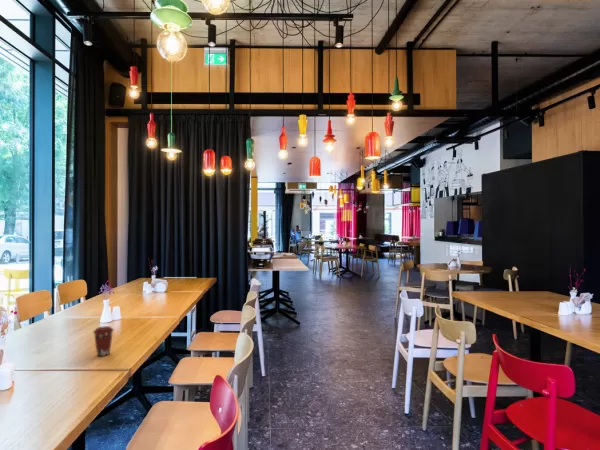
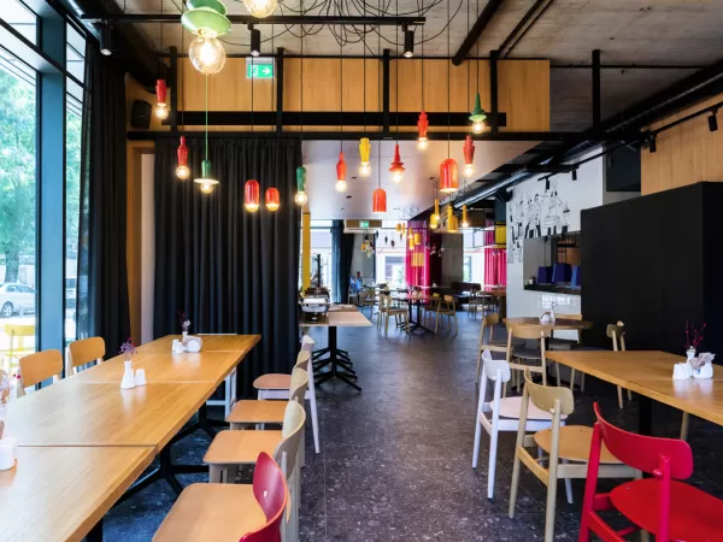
- coffee cup [92,325,115,357]
